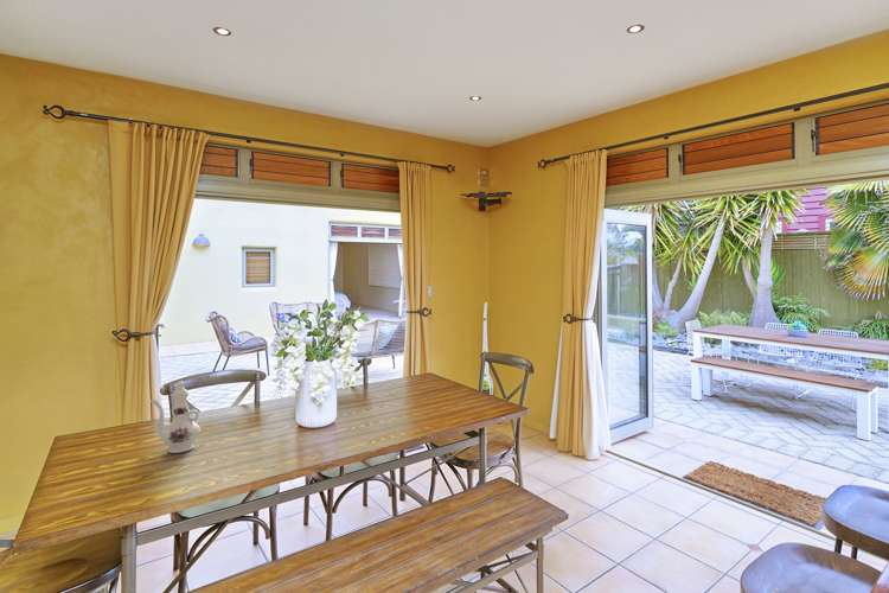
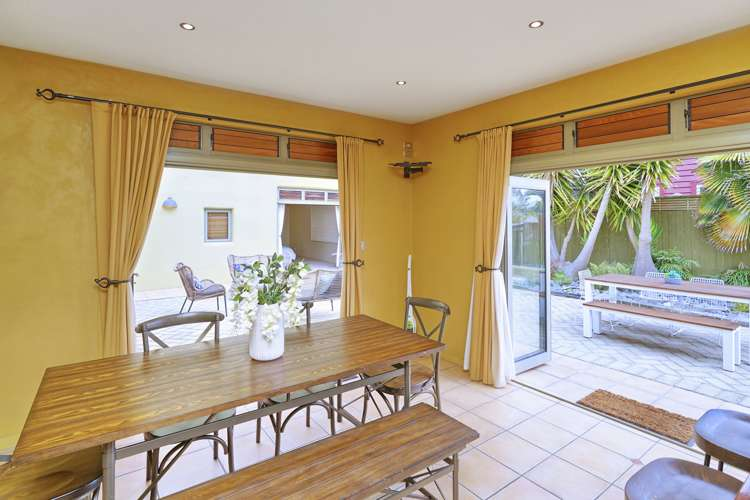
- chinaware [149,380,202,454]
